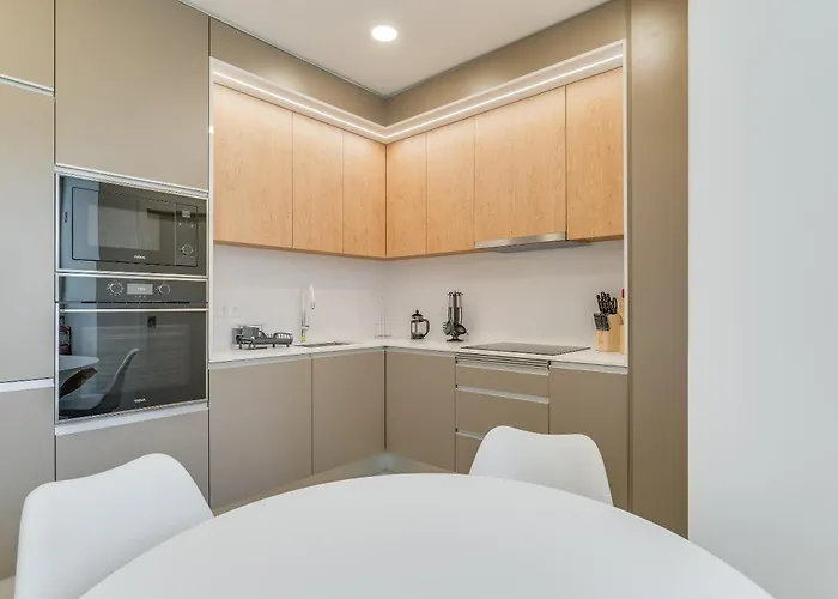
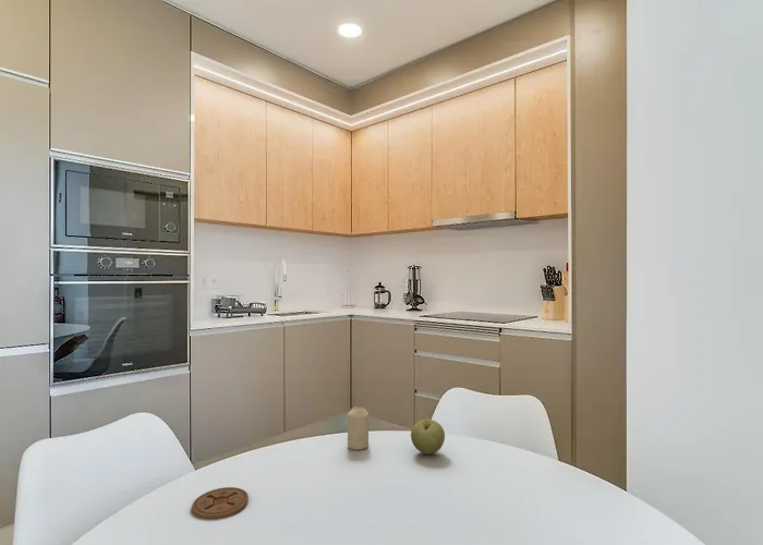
+ candle [347,405,370,451]
+ coaster [191,486,250,520]
+ apple [410,417,446,456]
